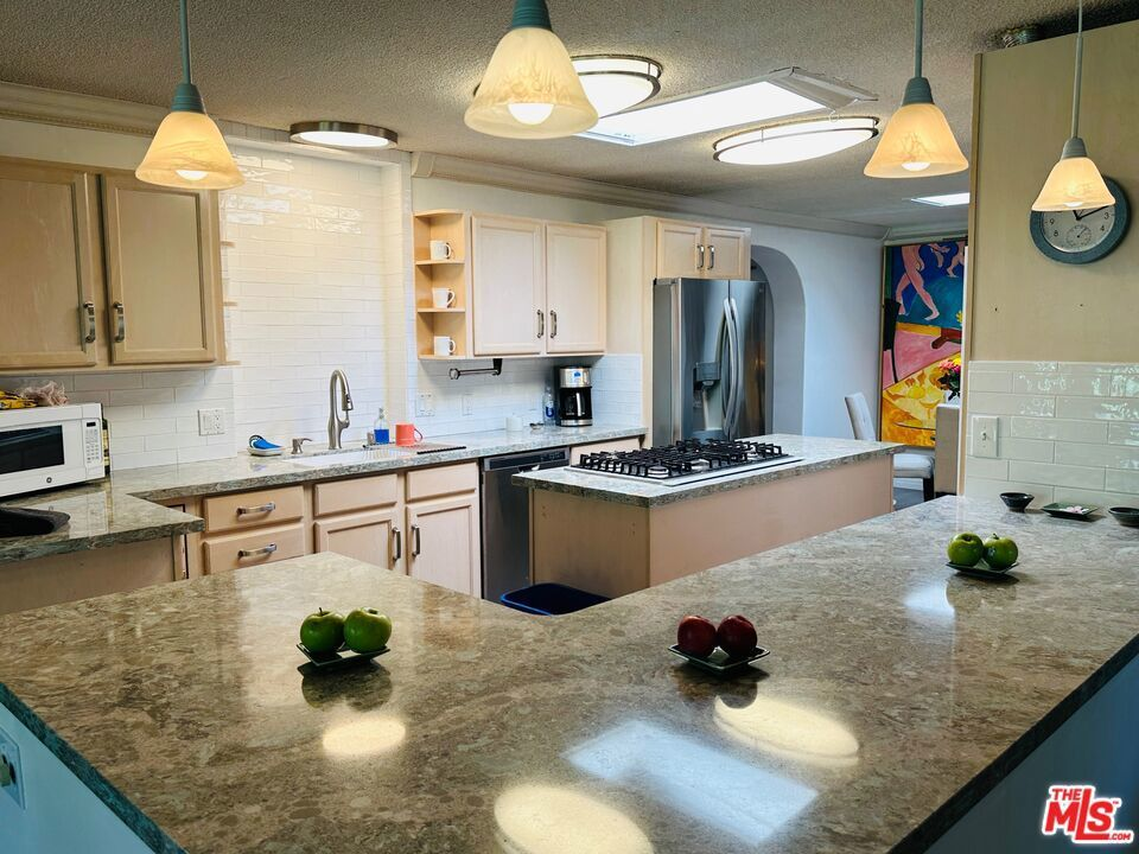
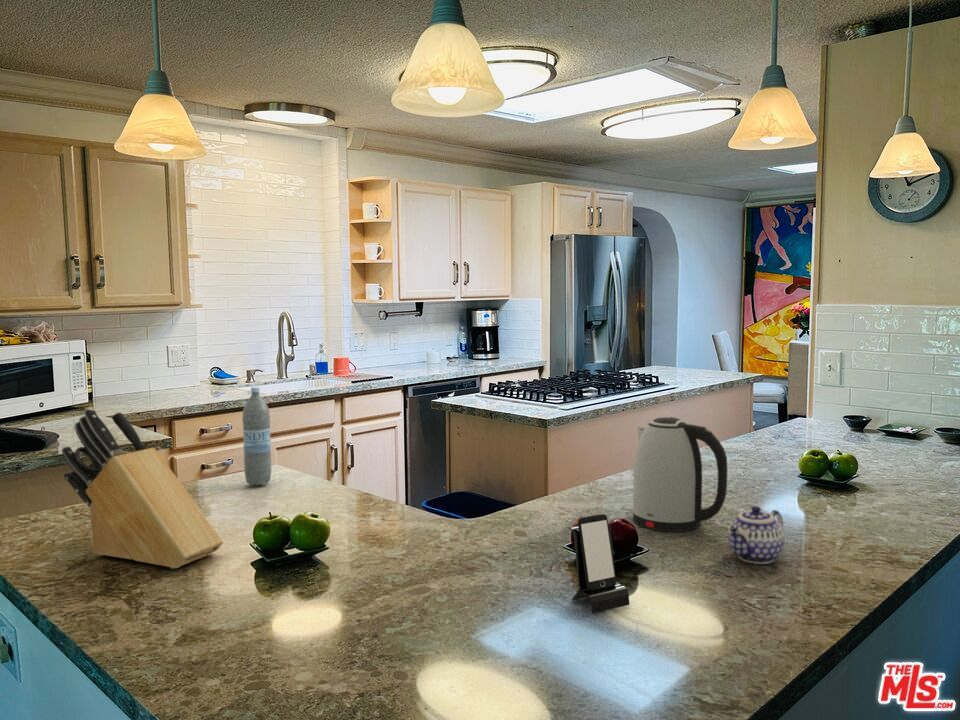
+ teapot [727,505,786,565]
+ kettle [631,416,728,533]
+ smartphone [568,513,631,614]
+ water bottle [241,386,272,486]
+ knife block [61,407,224,569]
